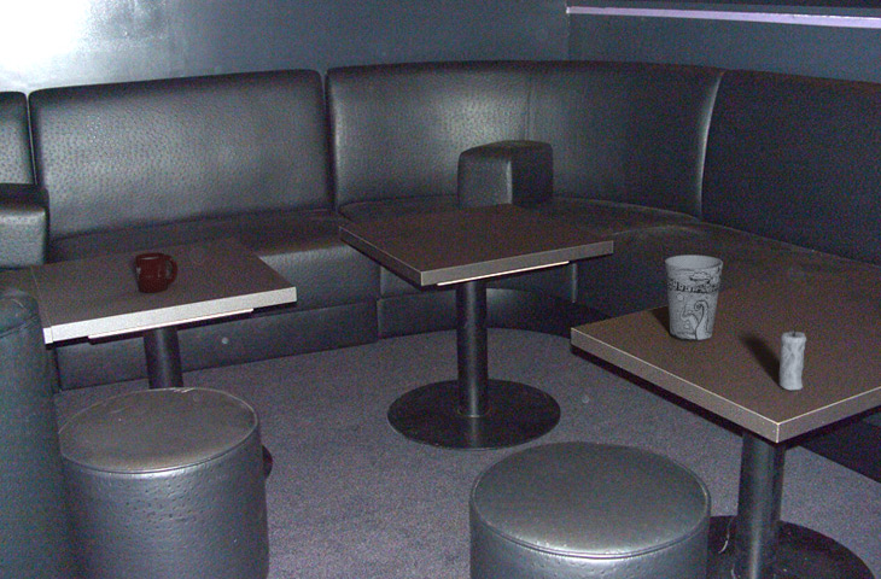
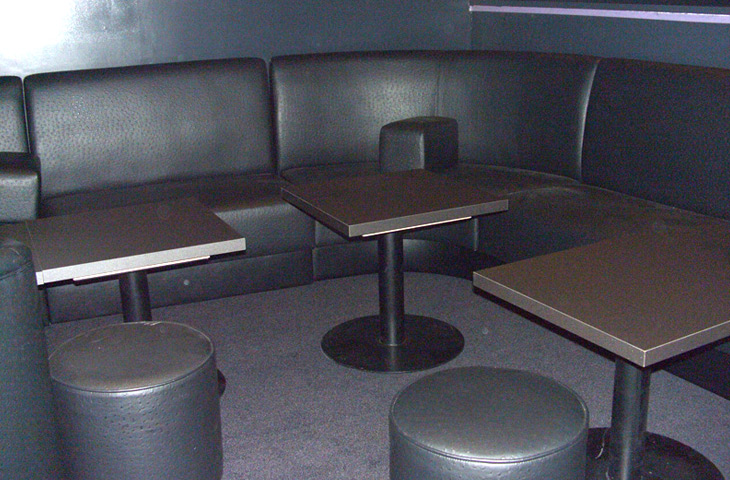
- candle [778,324,807,392]
- cup [134,251,179,293]
- cup [664,253,724,341]
